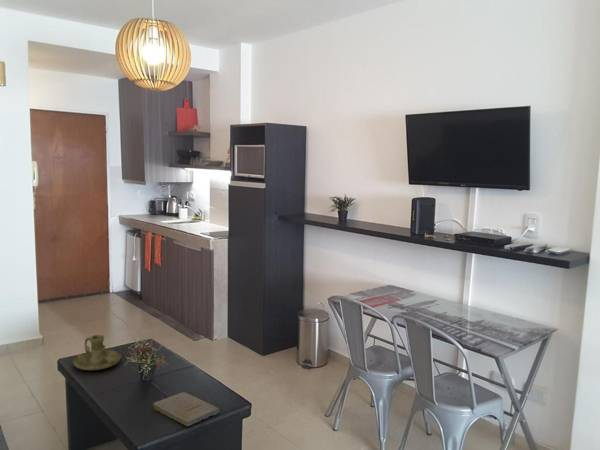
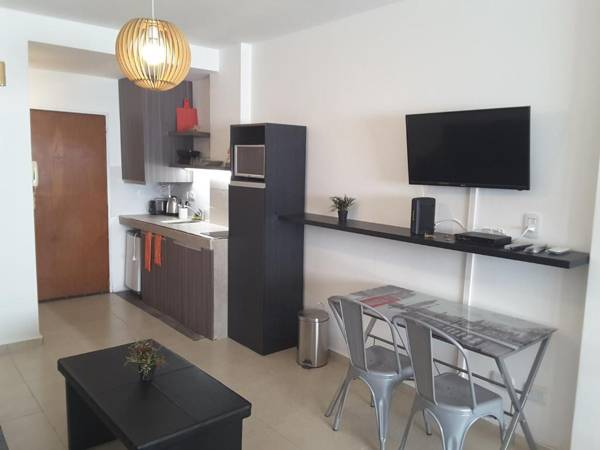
- candle holder [72,334,122,371]
- book [151,391,221,427]
